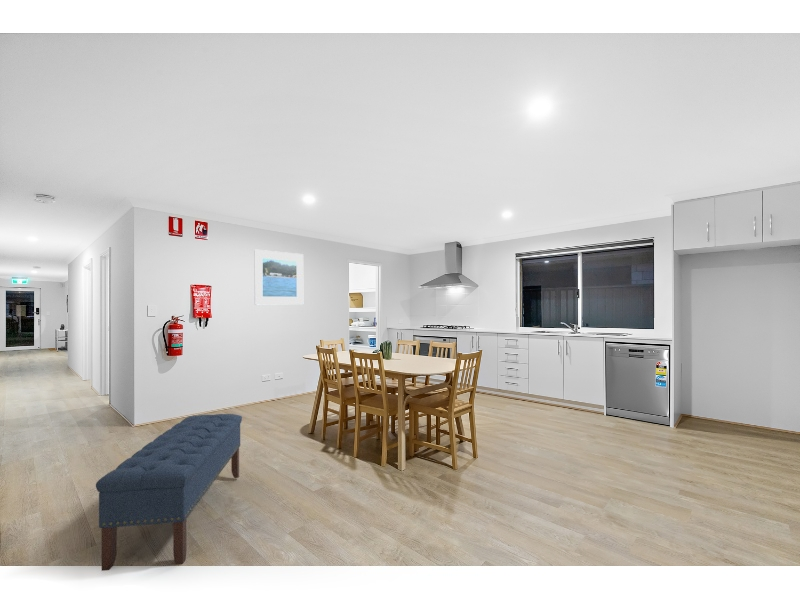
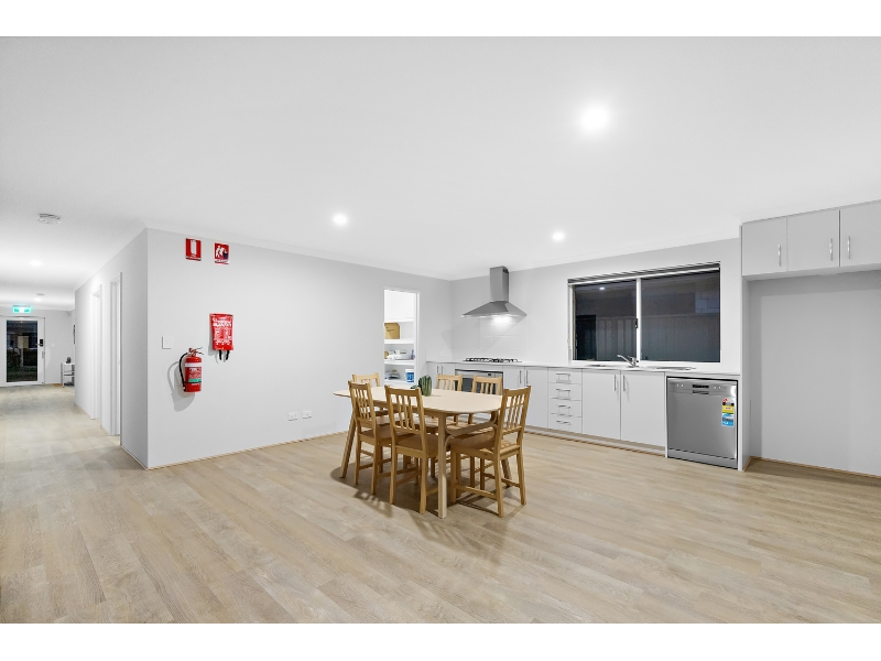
- bench [95,413,243,572]
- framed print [253,249,304,306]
